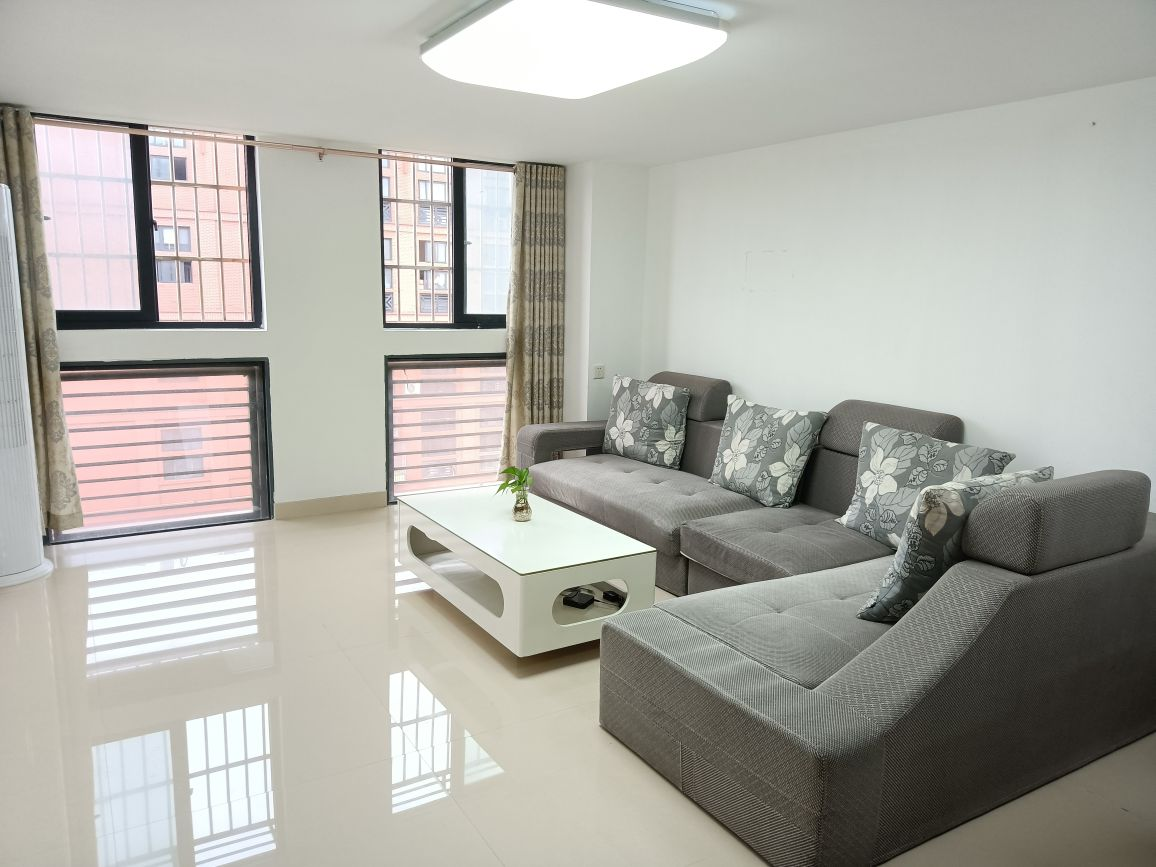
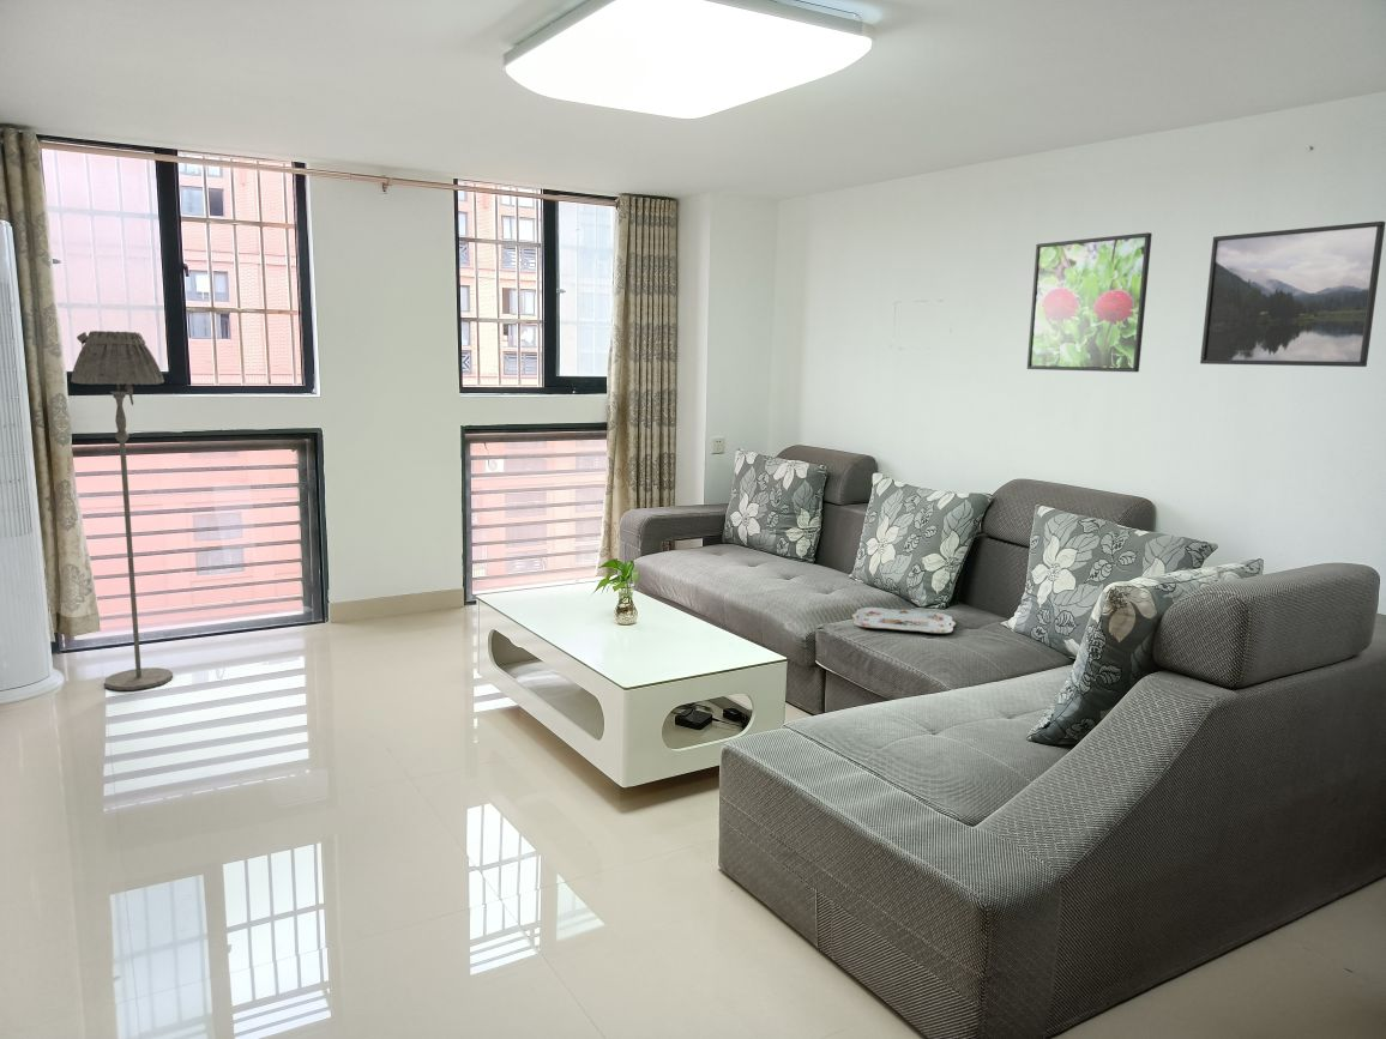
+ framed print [1026,231,1153,373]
+ serving tray [851,606,957,634]
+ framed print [1199,221,1386,368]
+ floor lamp [70,330,174,691]
